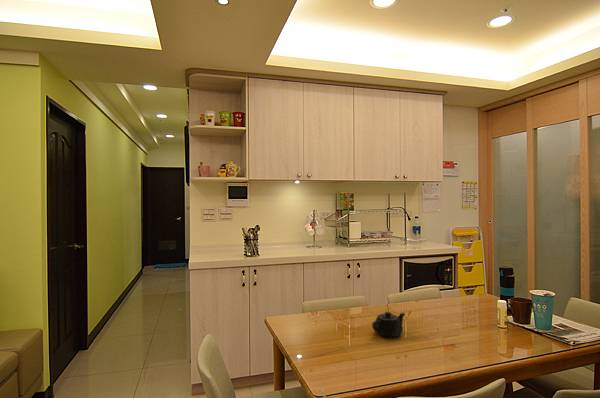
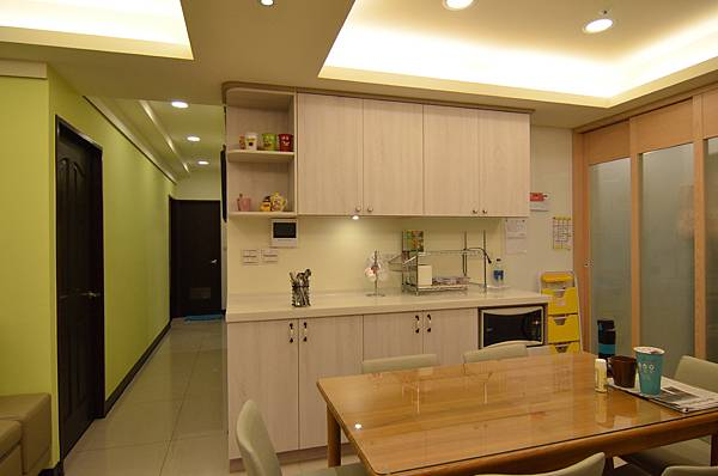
- teapot [371,311,406,338]
